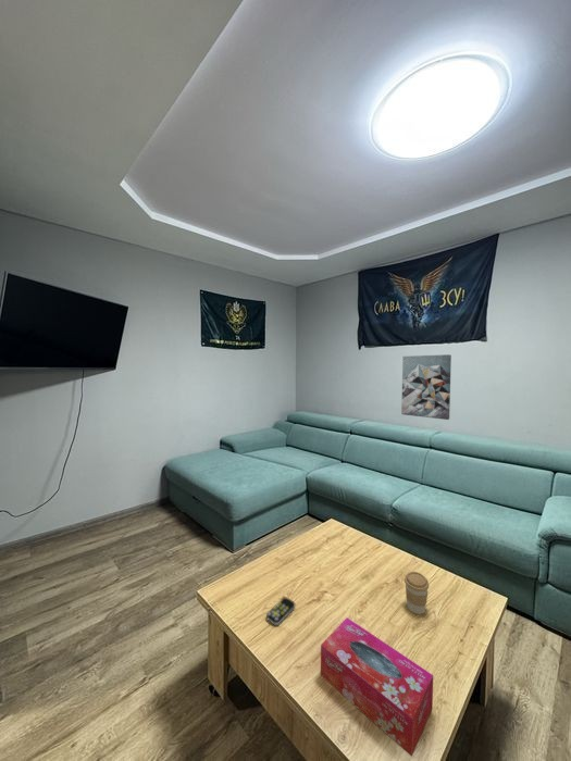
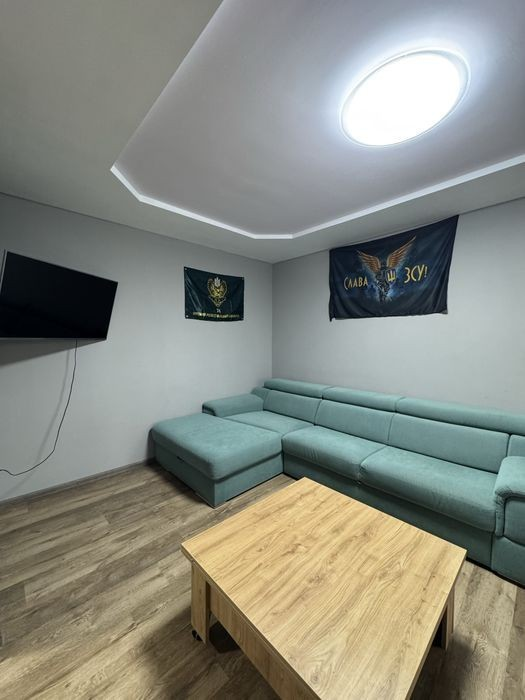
- tissue box [320,616,434,758]
- wall art [400,353,452,421]
- coffee cup [404,571,430,615]
- remote control [265,596,296,626]
